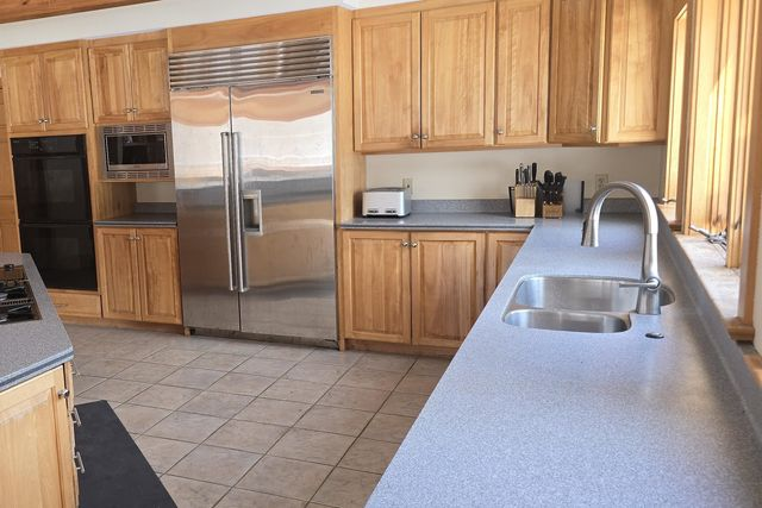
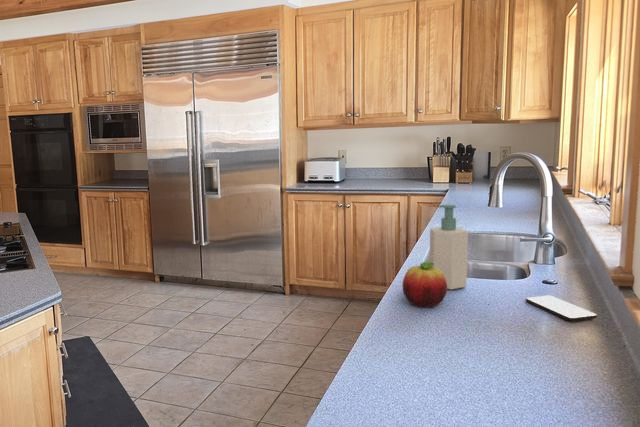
+ soap bottle [429,204,469,291]
+ fruit [401,260,448,308]
+ smartphone [525,295,598,322]
